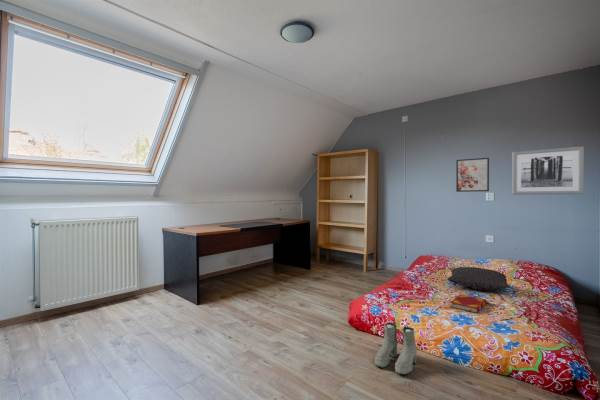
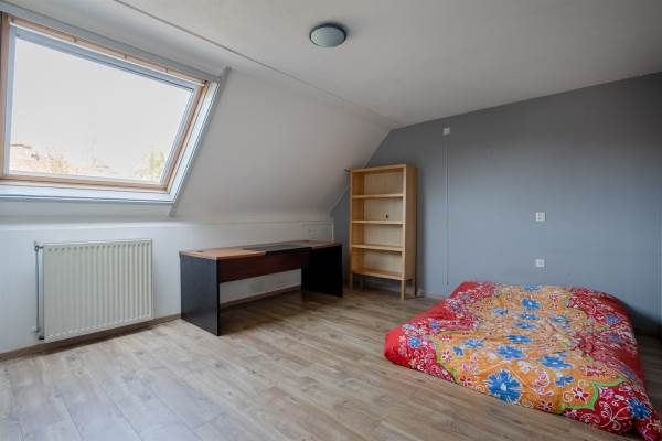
- hardback book [449,293,488,314]
- pillow [447,266,511,292]
- wall art [511,145,585,196]
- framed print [455,157,490,193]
- boots [374,322,418,375]
